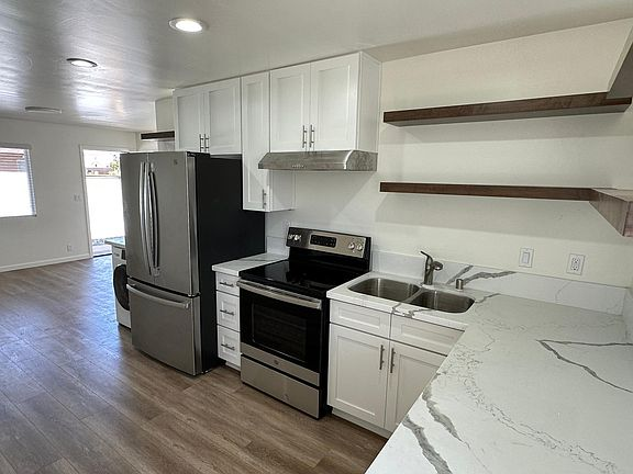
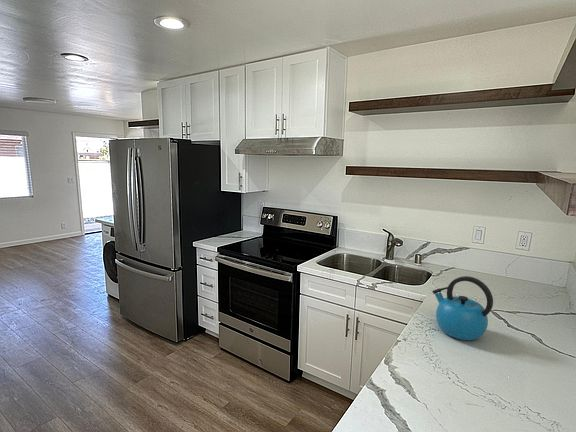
+ kettle [431,275,494,341]
